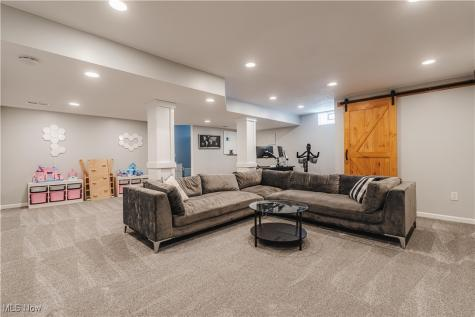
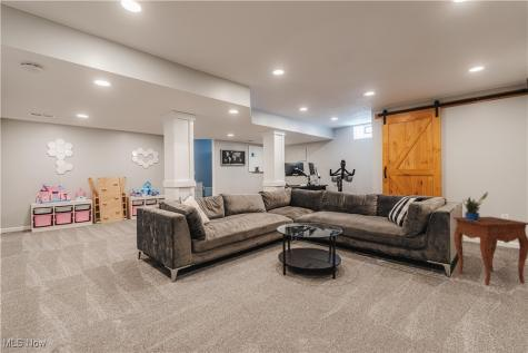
+ side table [452,216,528,286]
+ potted plant [461,190,489,222]
